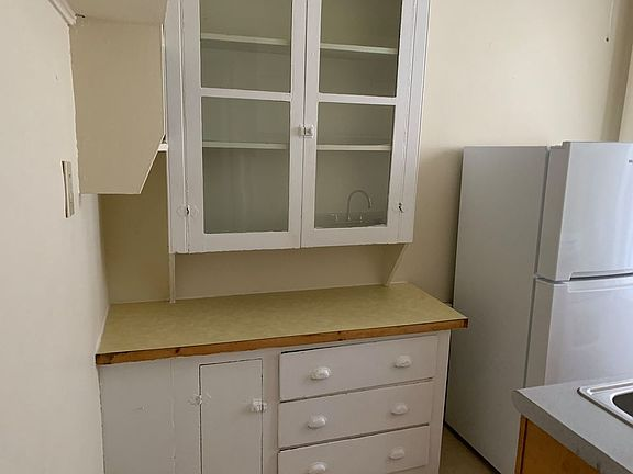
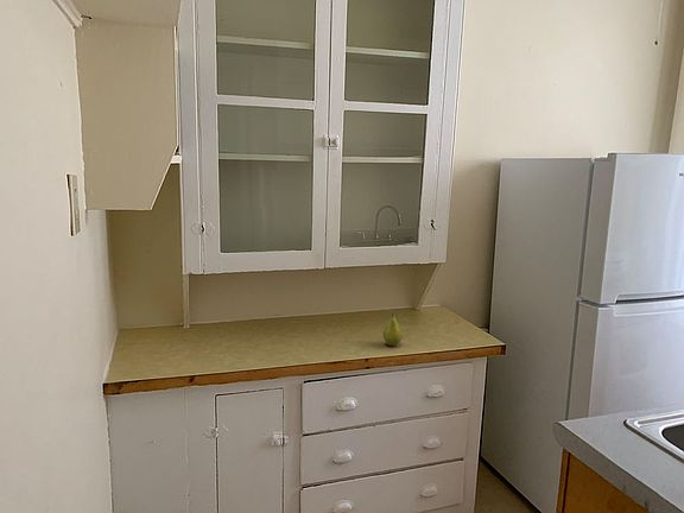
+ fruit [382,312,404,347]
